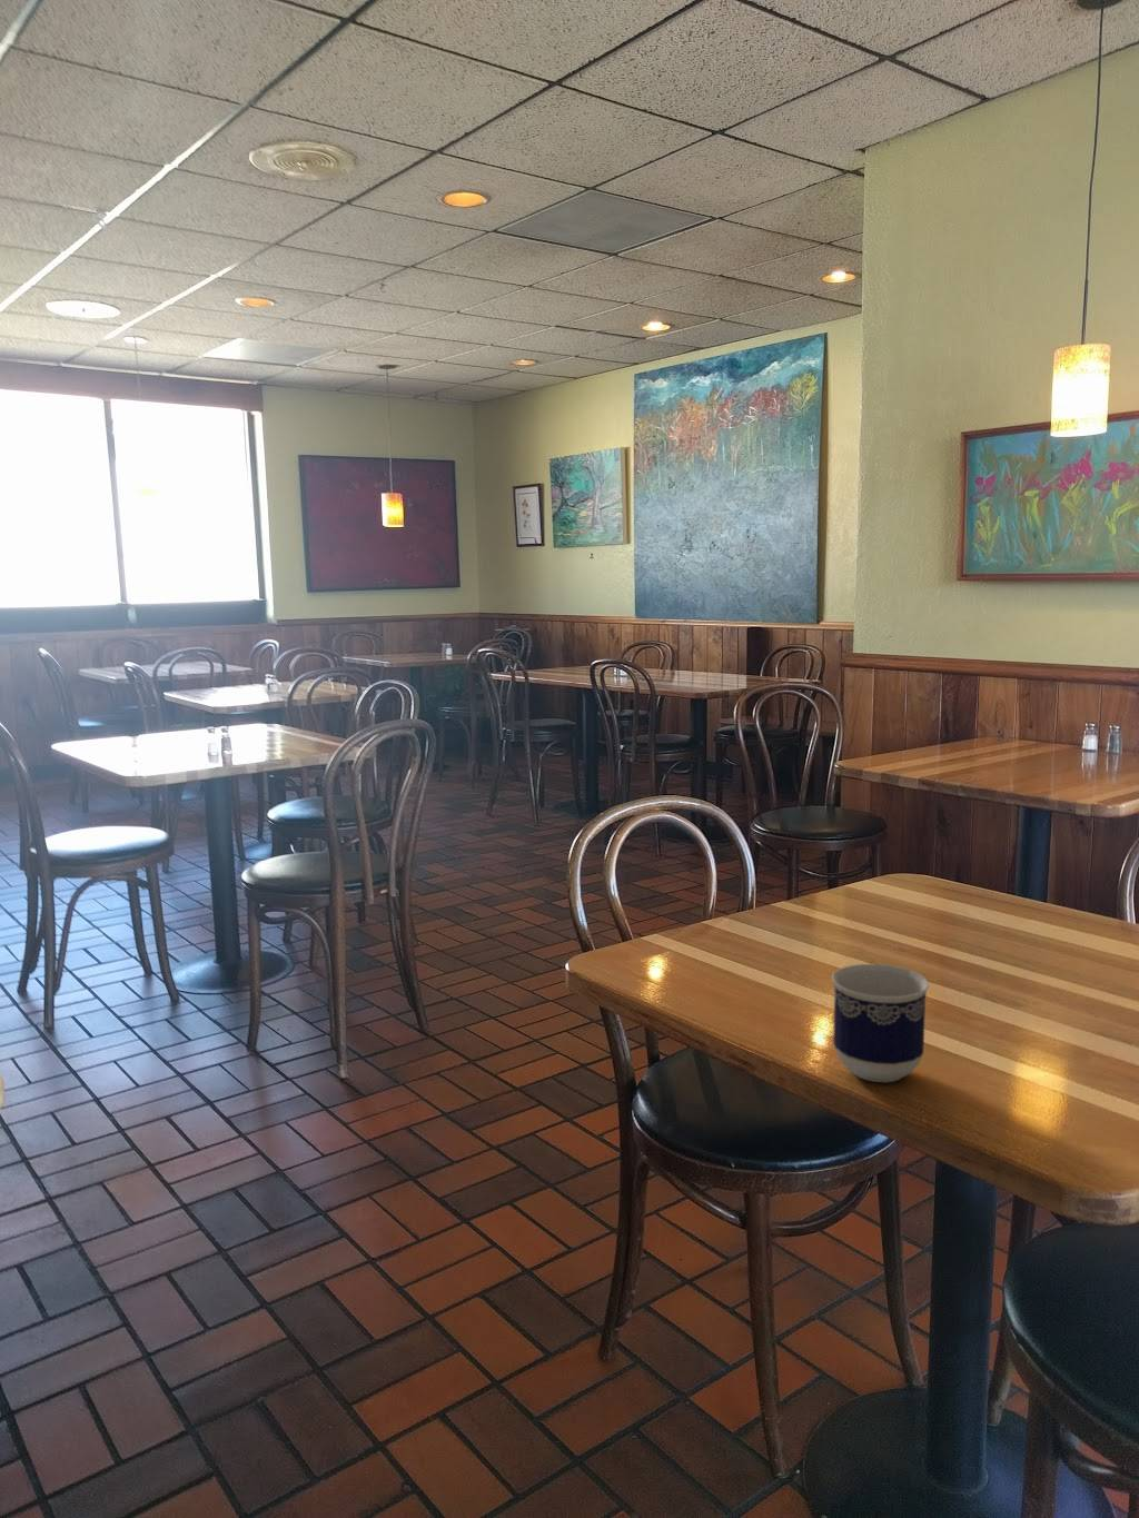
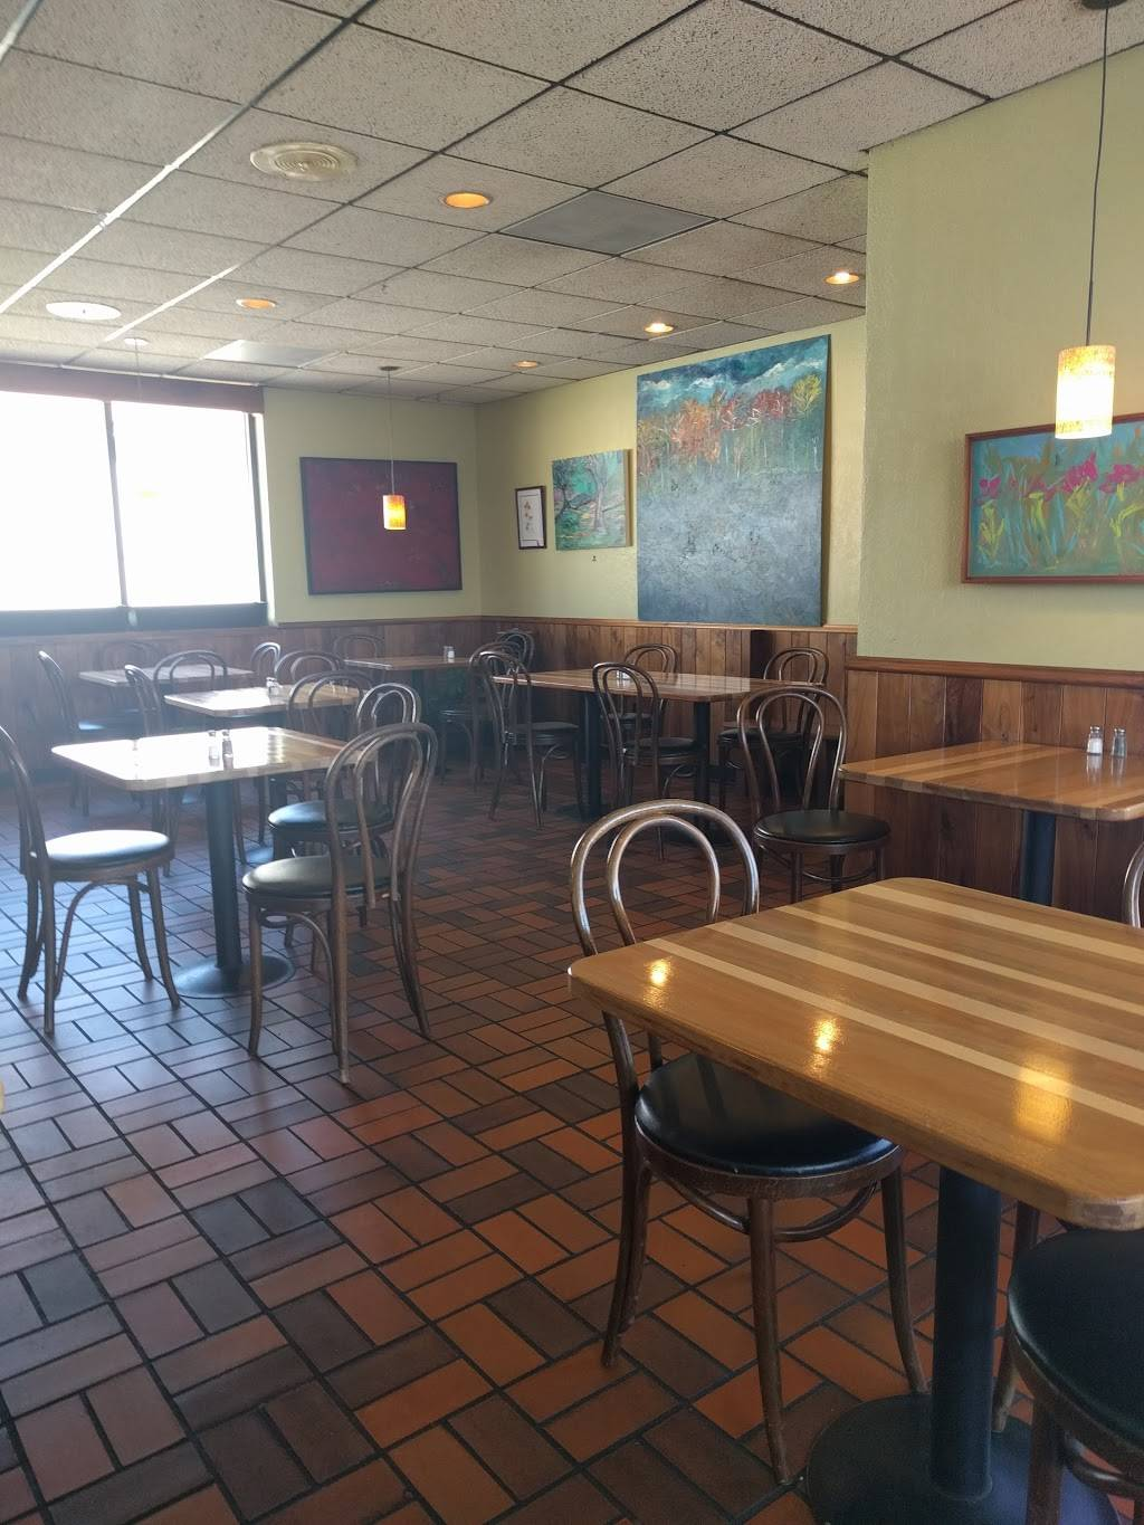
- cup [830,963,930,1083]
